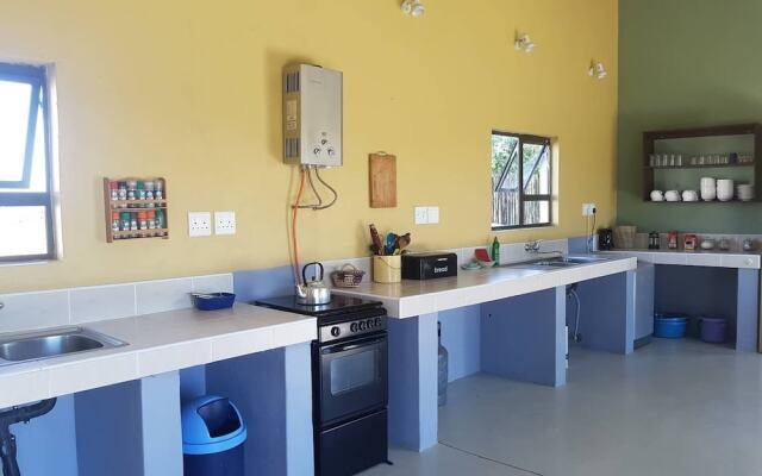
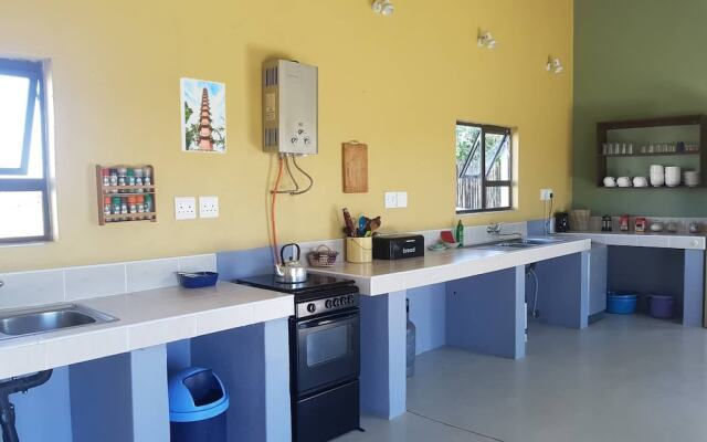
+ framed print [179,76,228,155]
